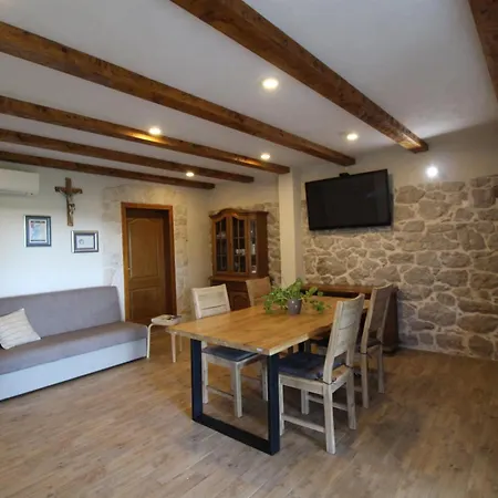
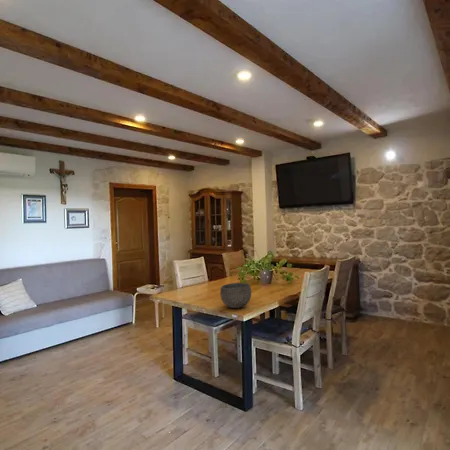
+ bowl [219,282,252,309]
